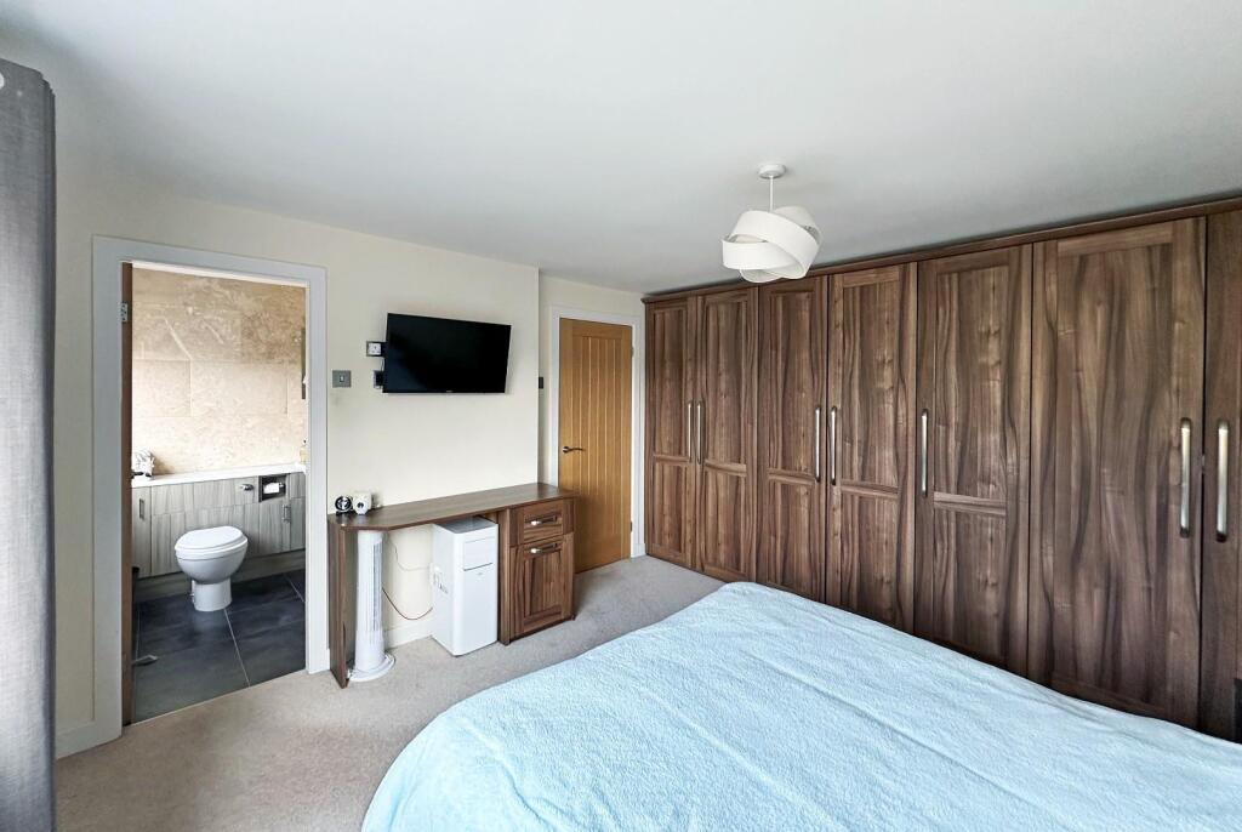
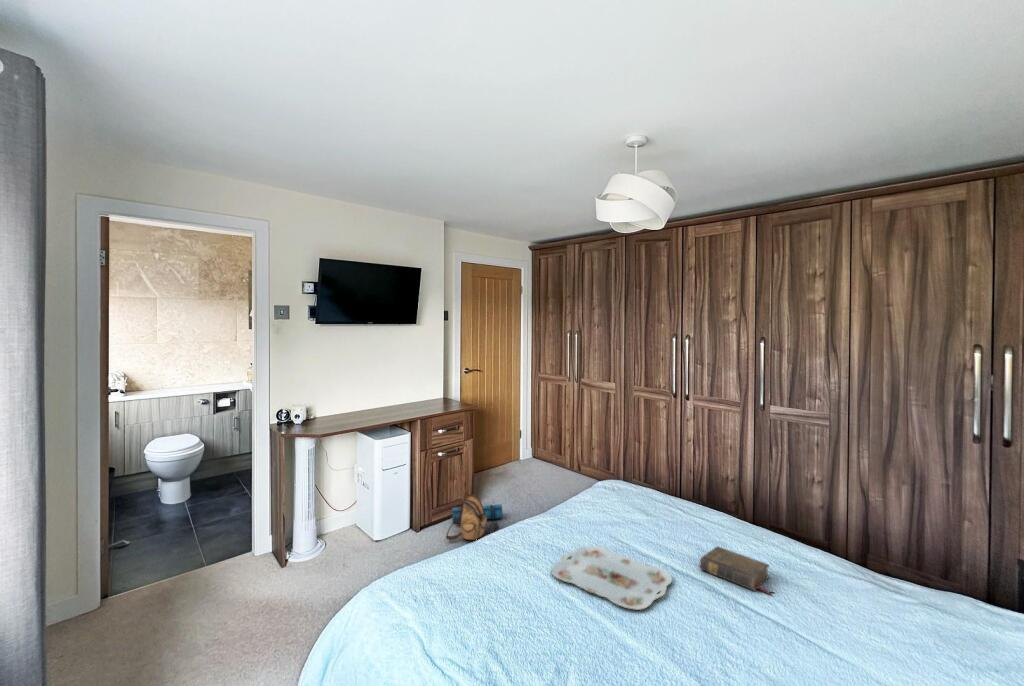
+ book [699,545,776,597]
+ serving tray [550,545,673,611]
+ backpack [445,490,504,541]
